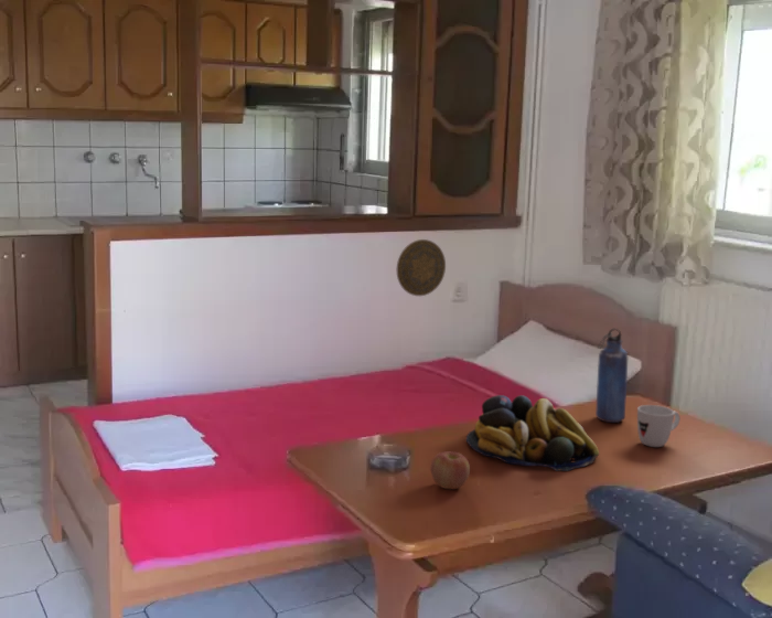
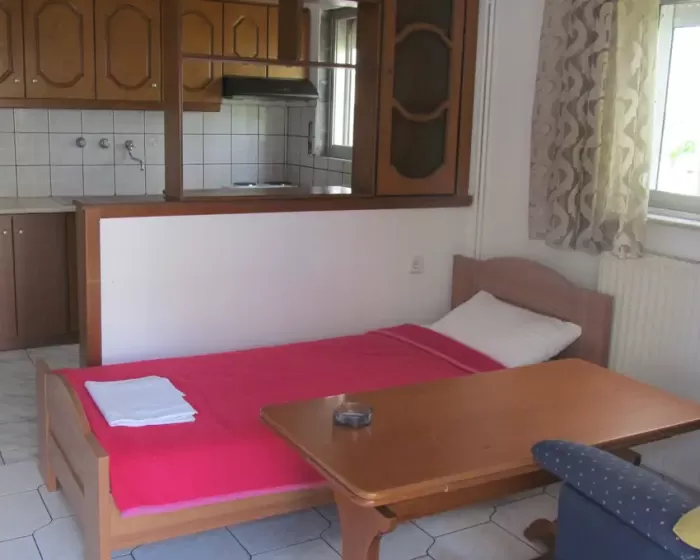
- fruit bowl [465,394,600,472]
- water bottle [594,327,629,424]
- decorative plate [396,238,447,297]
- mug [636,404,682,448]
- apple [429,450,471,490]
